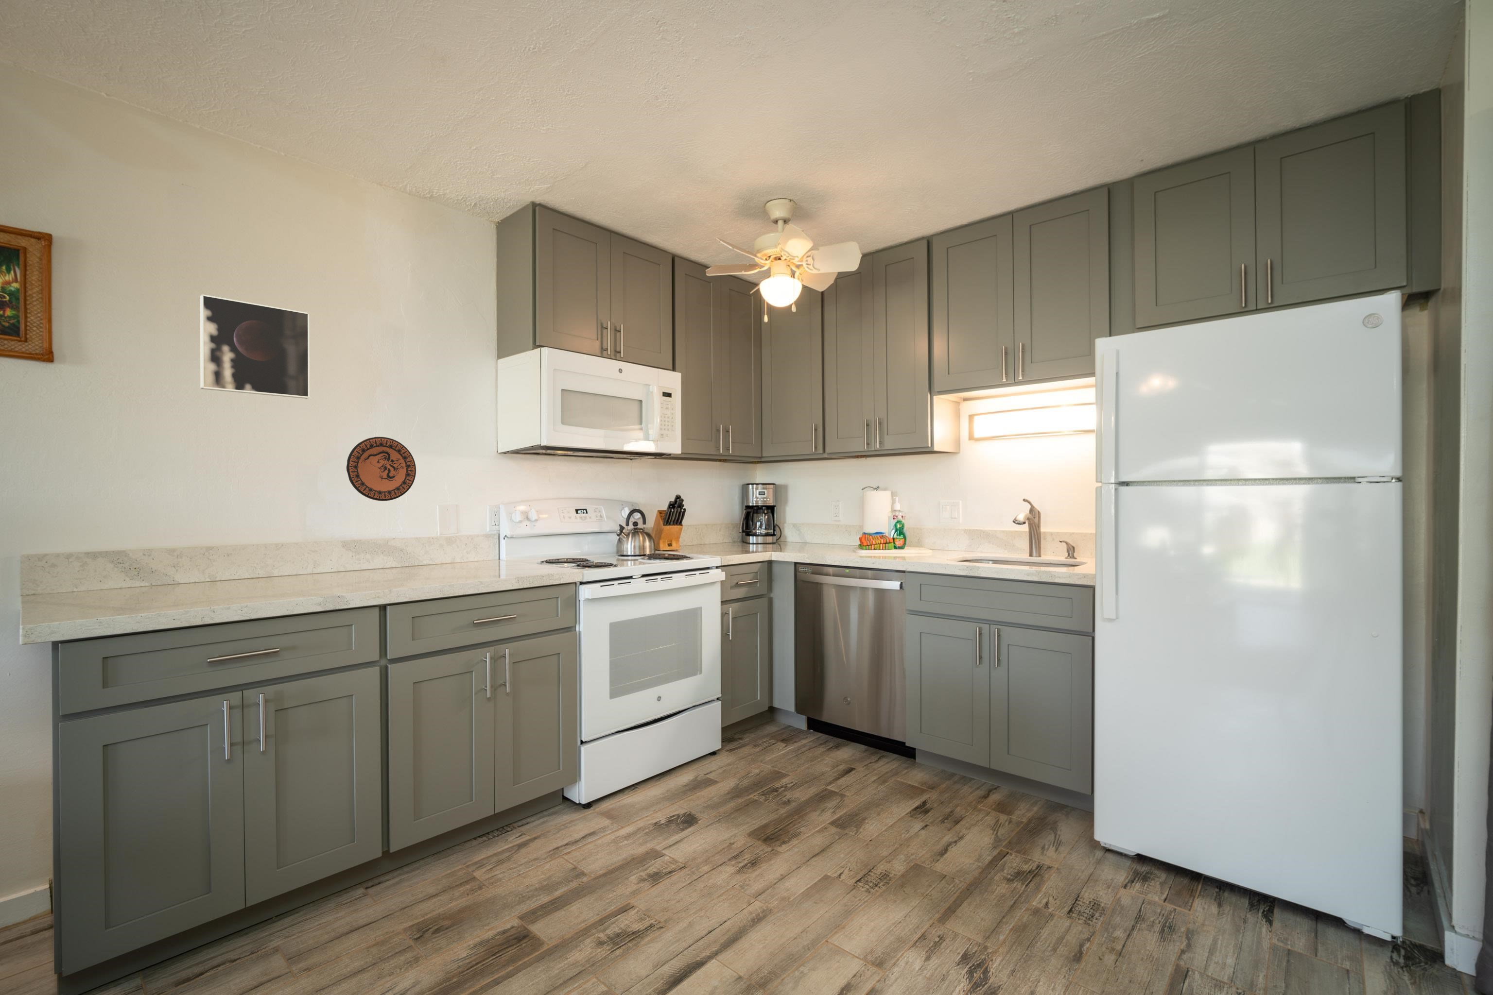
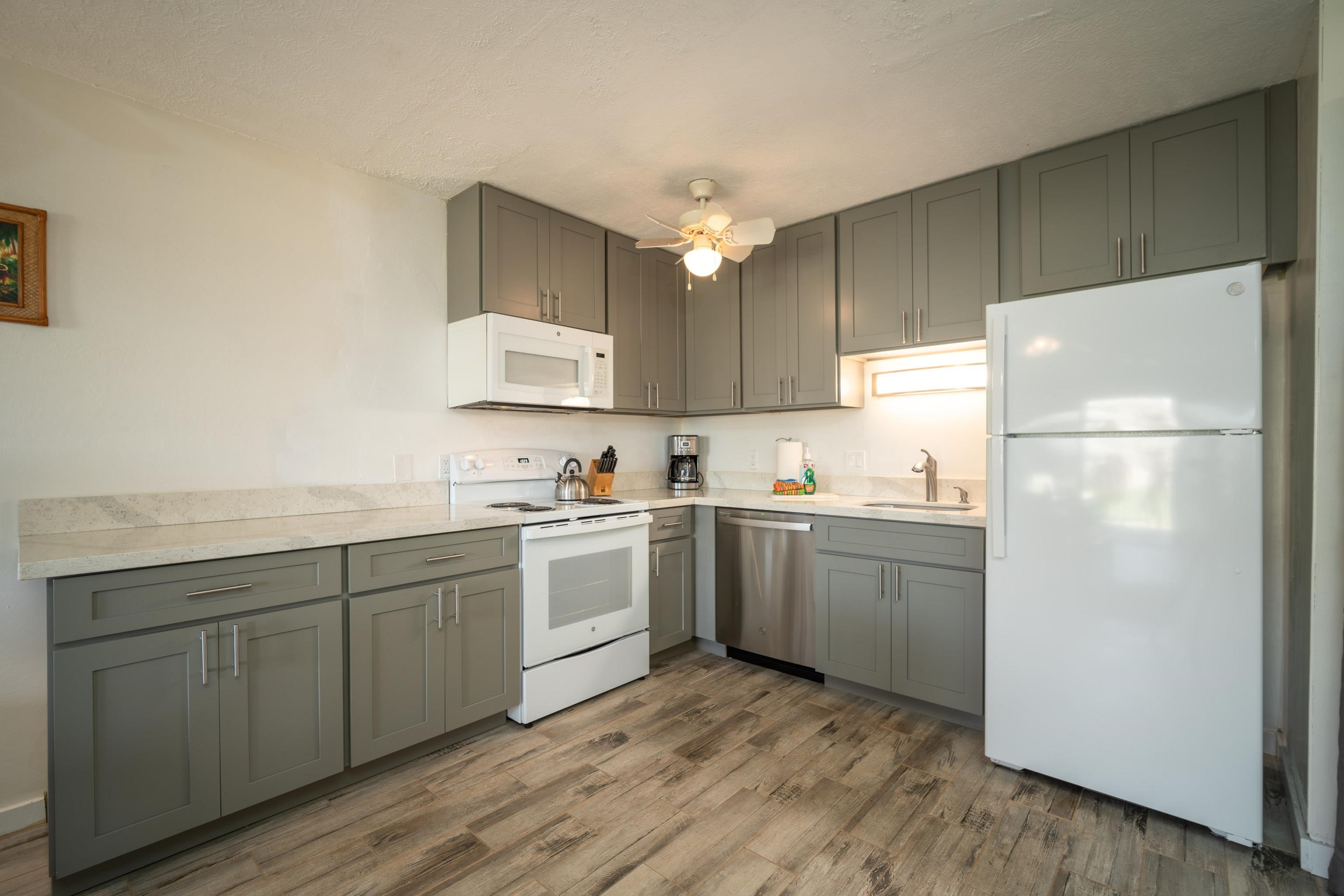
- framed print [199,294,310,399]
- decorative plate [345,436,417,502]
